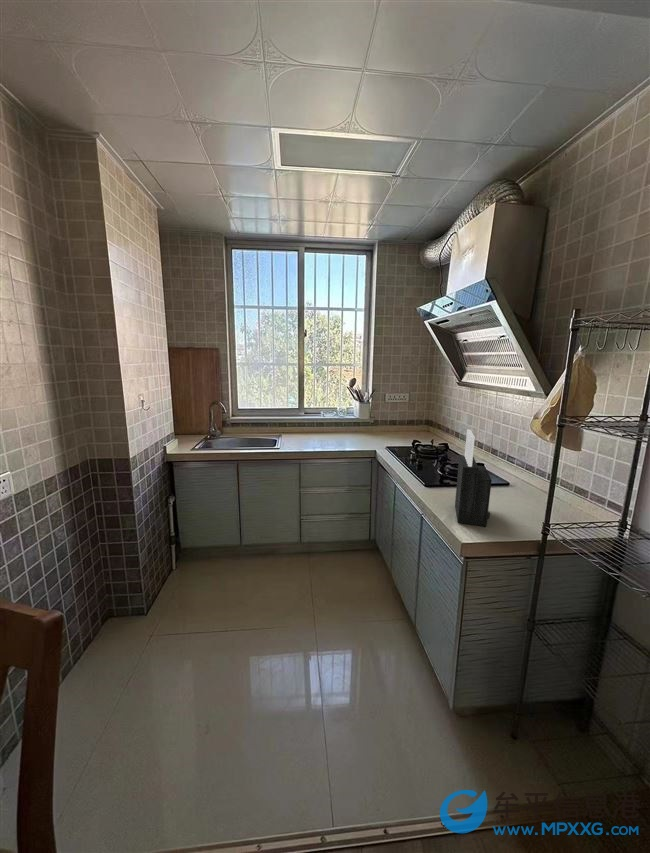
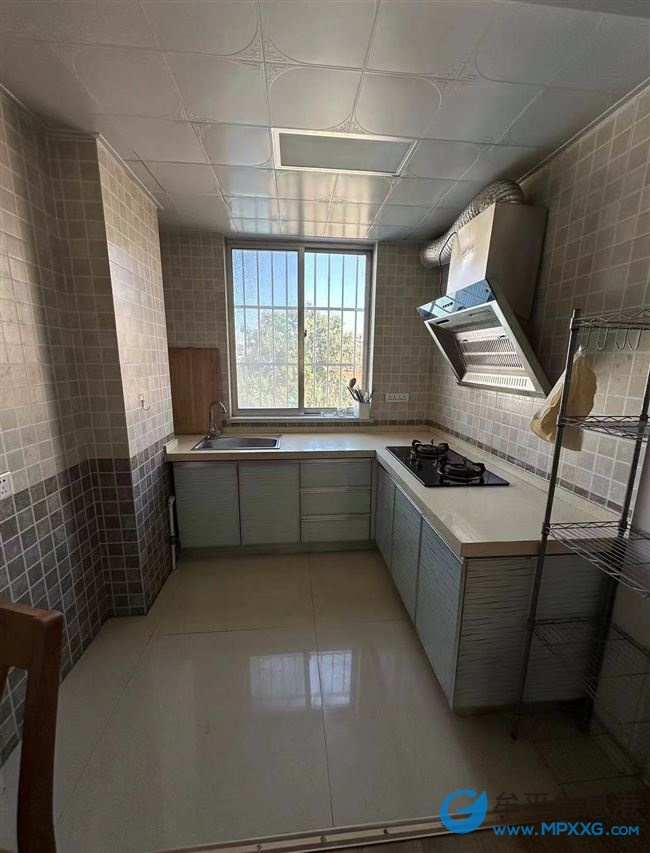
- knife block [454,428,493,528]
